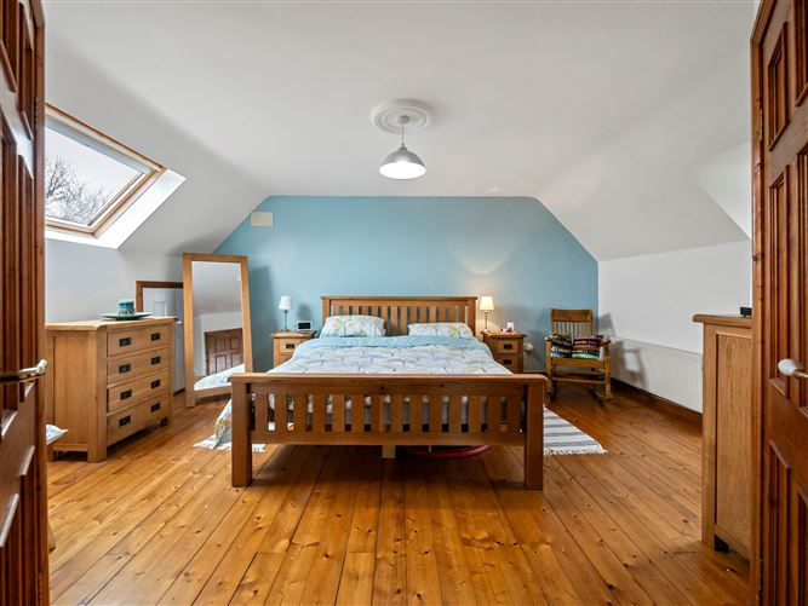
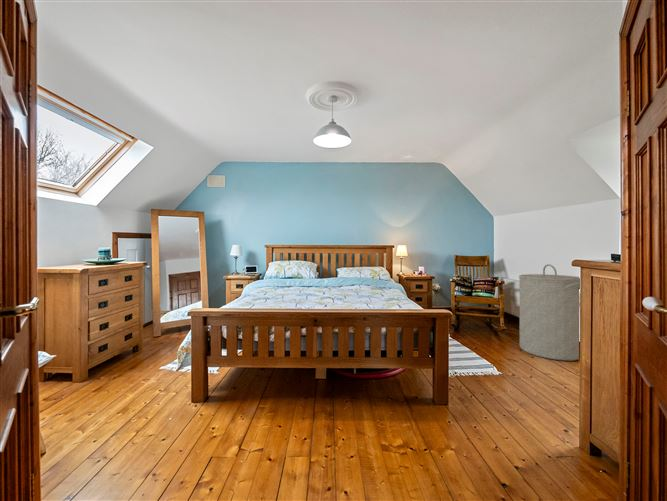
+ laundry hamper [518,263,580,362]
